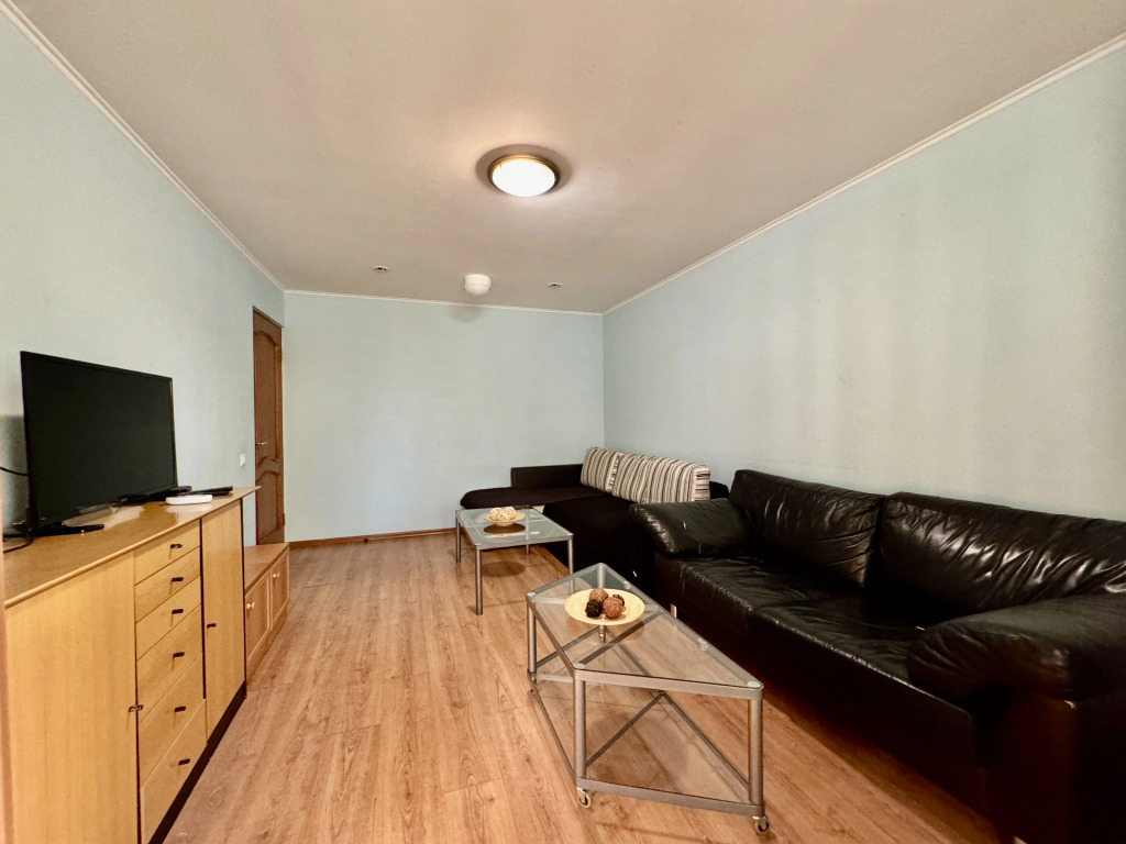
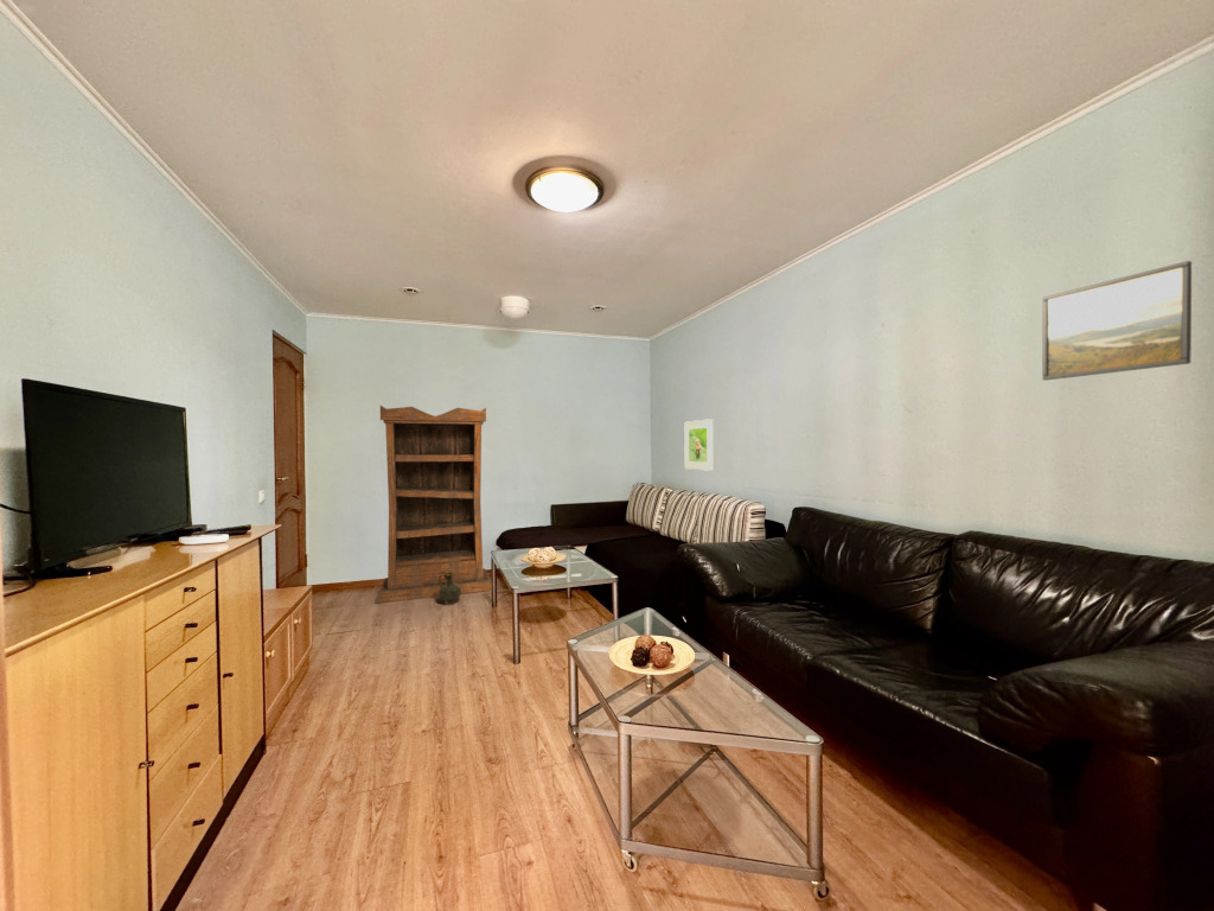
+ ceramic jug [437,572,462,606]
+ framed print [1041,260,1193,382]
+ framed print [684,418,715,472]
+ bookshelf [373,404,492,605]
